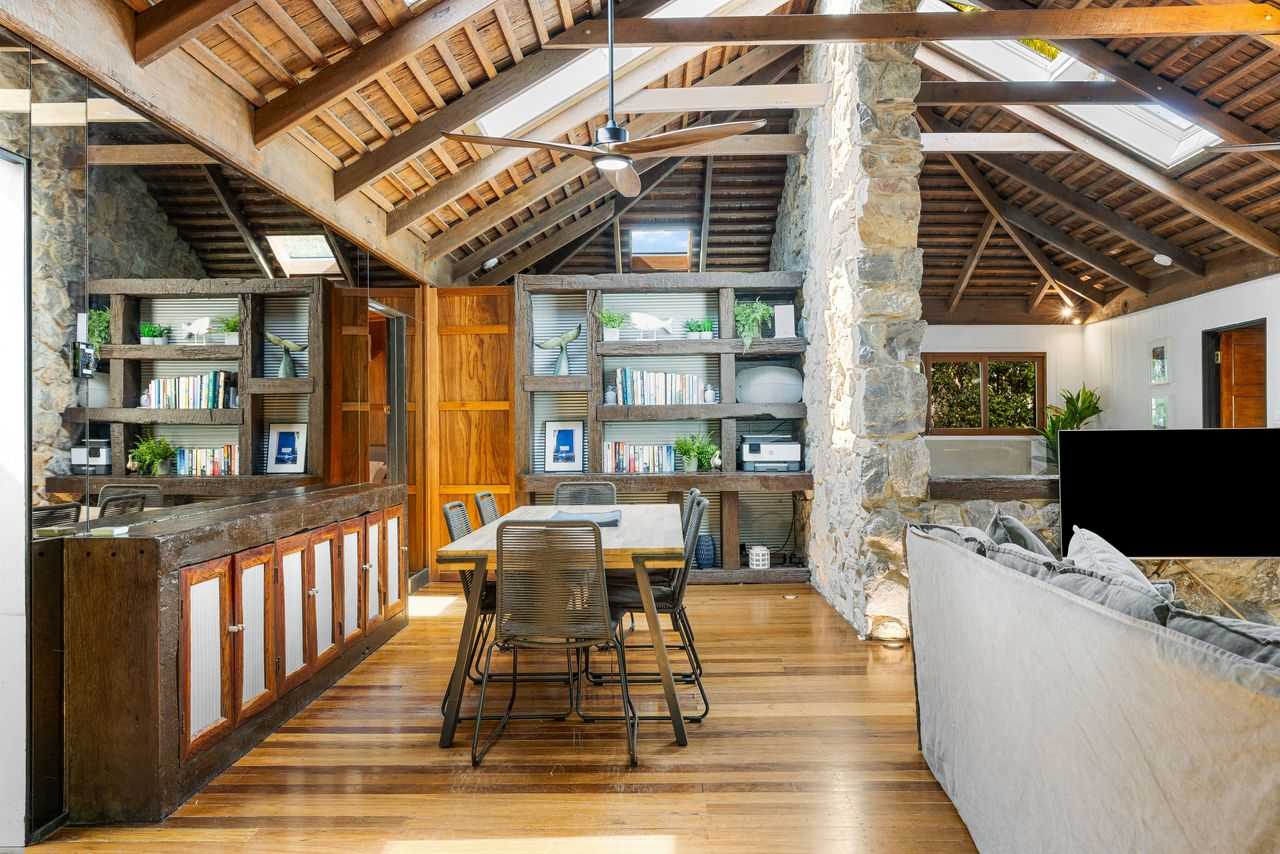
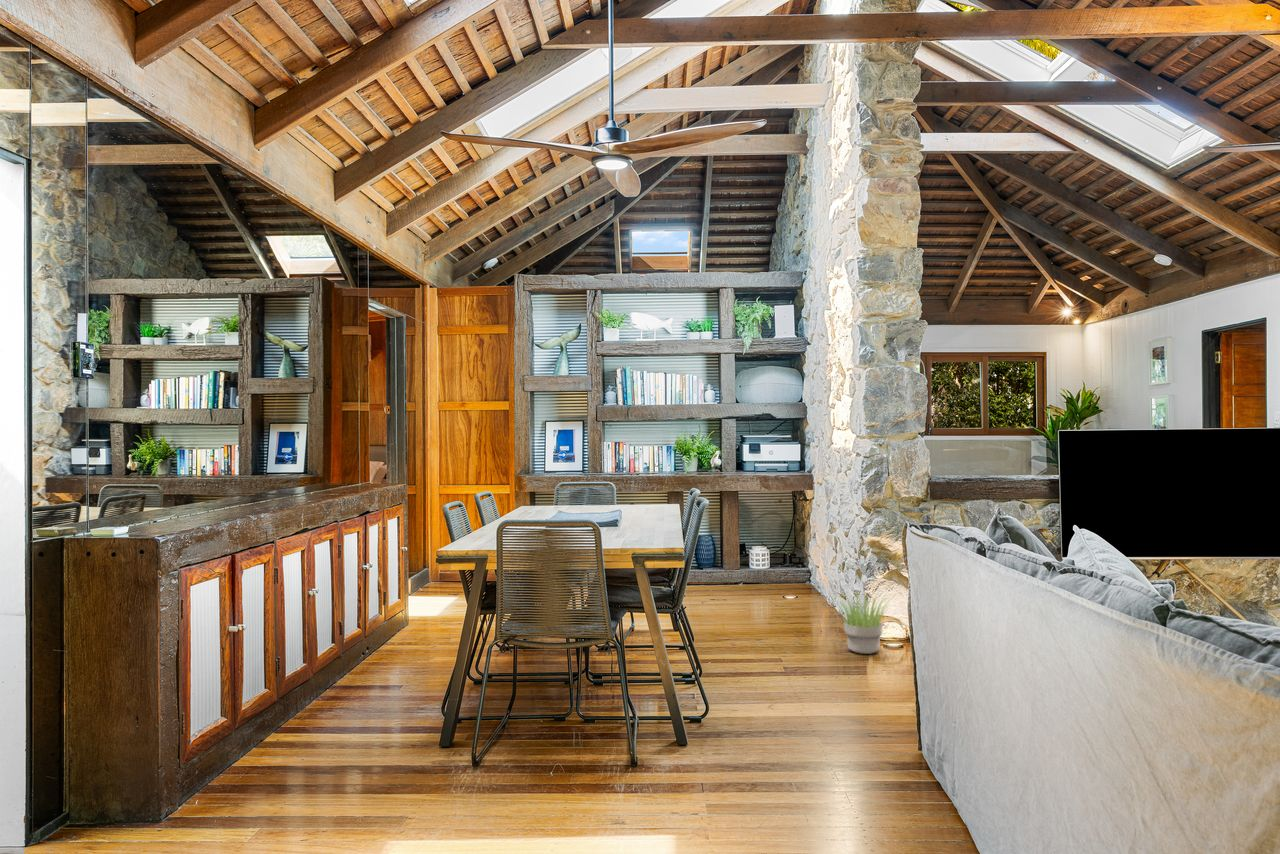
+ potted plant [832,592,892,655]
